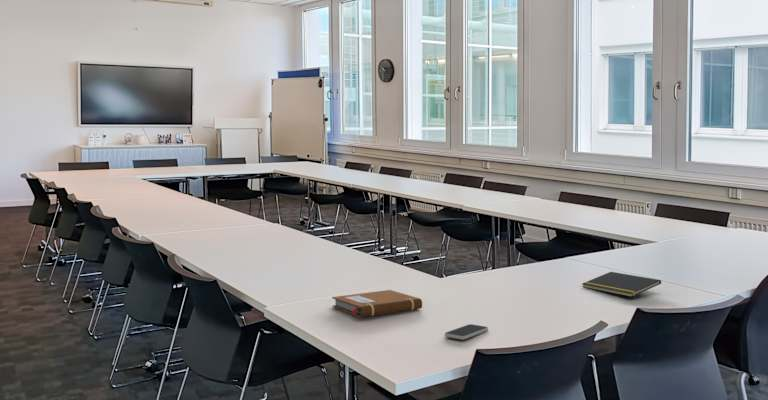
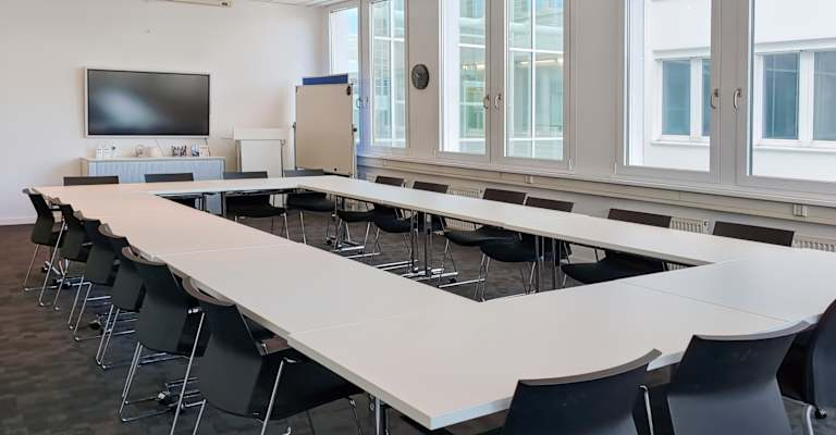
- smartphone [444,323,489,341]
- notebook [331,289,423,318]
- notepad [581,271,662,298]
